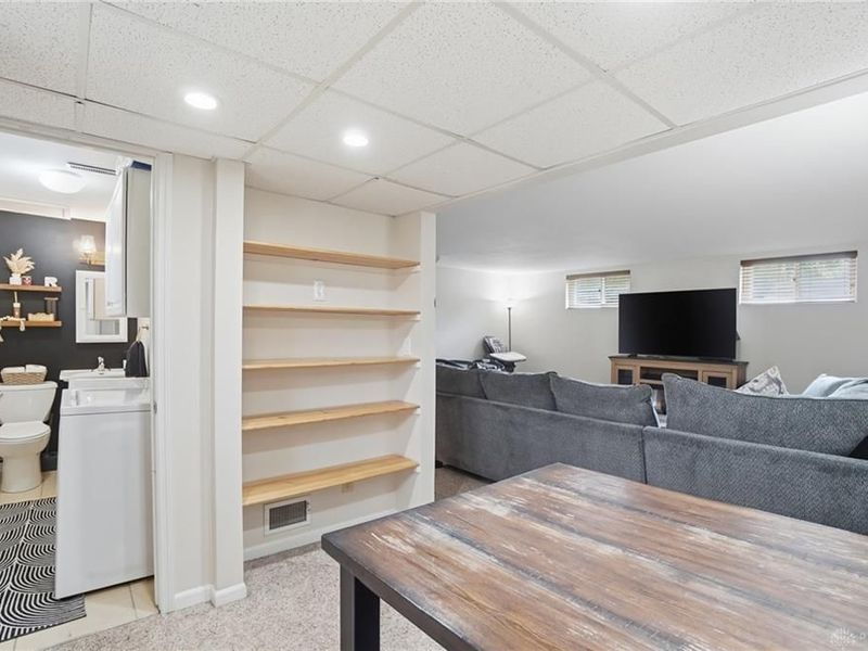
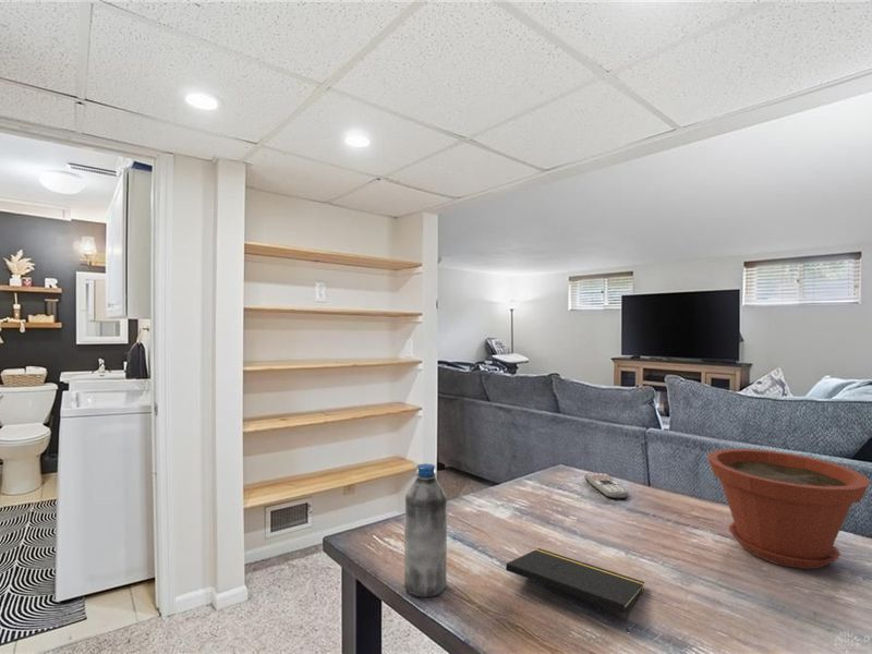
+ notepad [505,547,645,631]
+ plant pot [707,448,871,570]
+ remote control [583,472,630,500]
+ water bottle [403,462,448,598]
